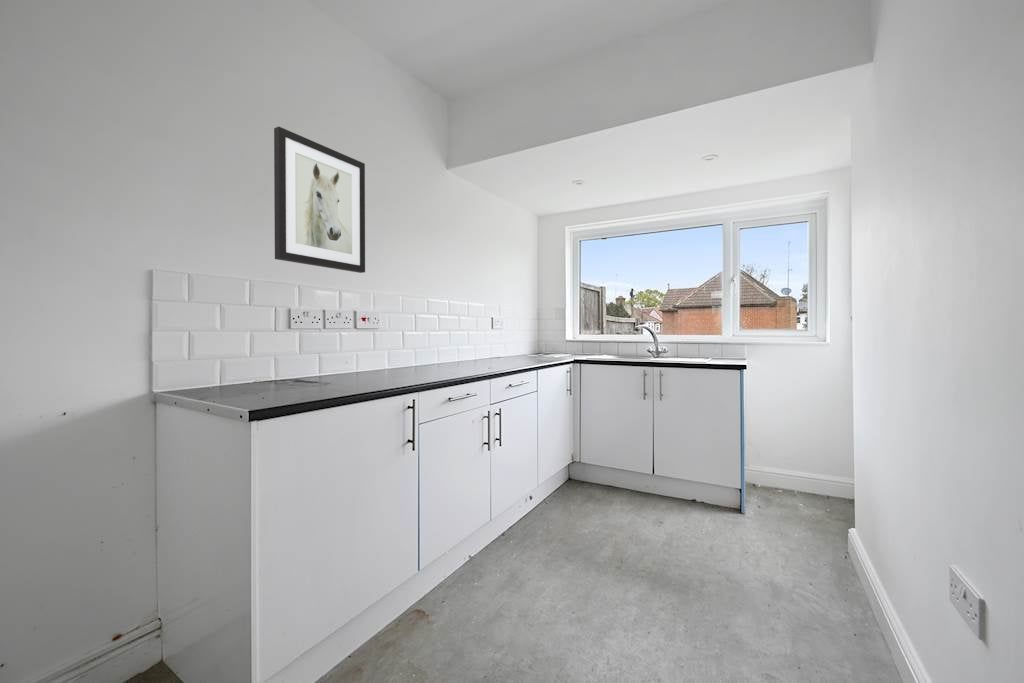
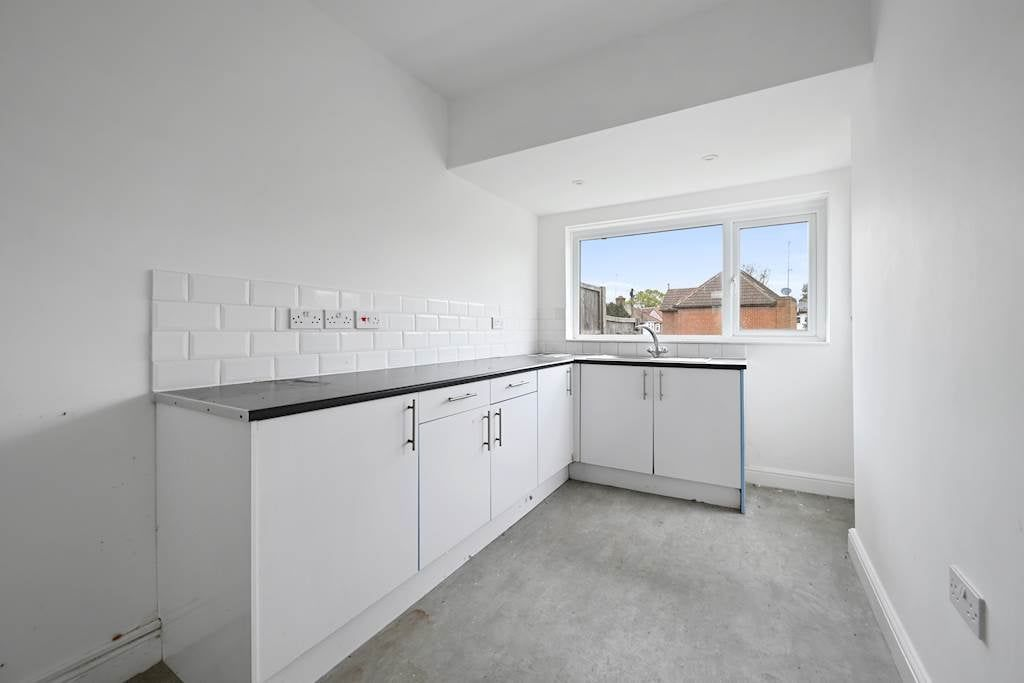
- wall art [273,126,366,274]
